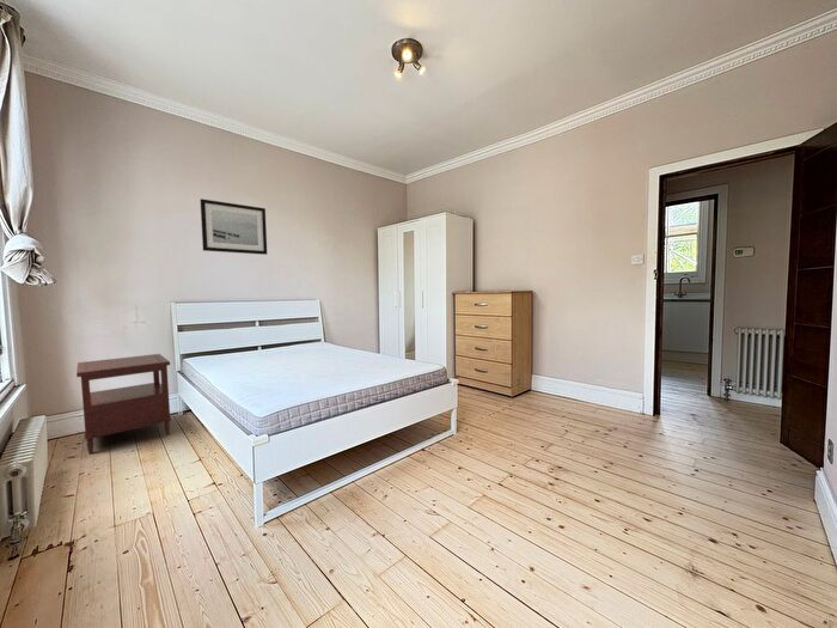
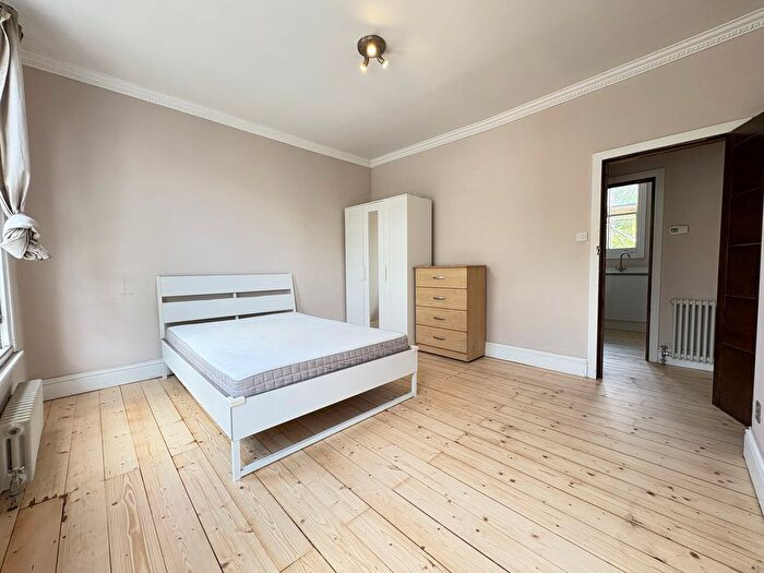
- wall art [200,197,268,256]
- side table [75,353,172,455]
